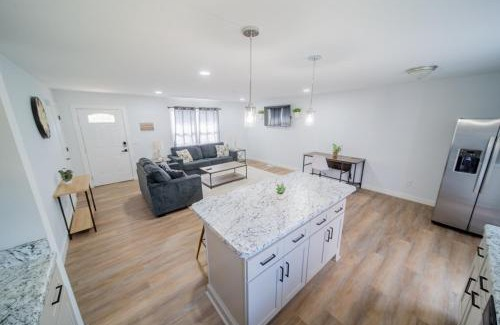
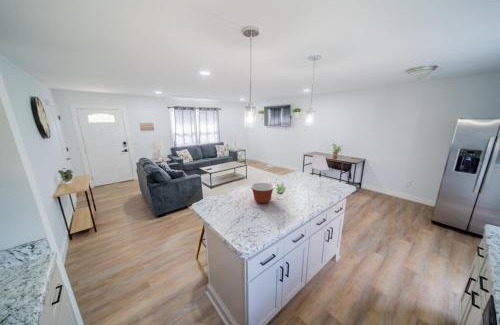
+ mixing bowl [250,182,276,204]
